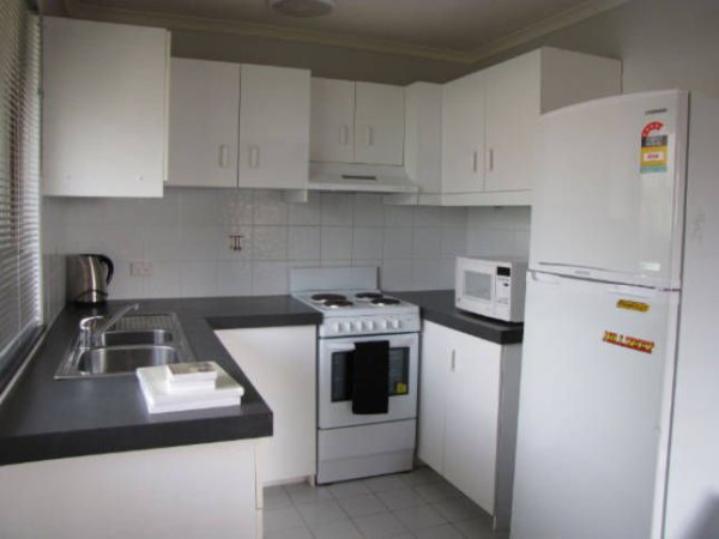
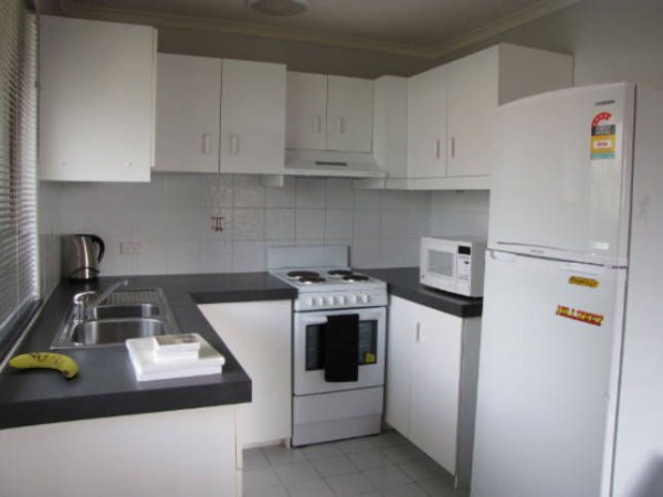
+ fruit [8,352,80,379]
